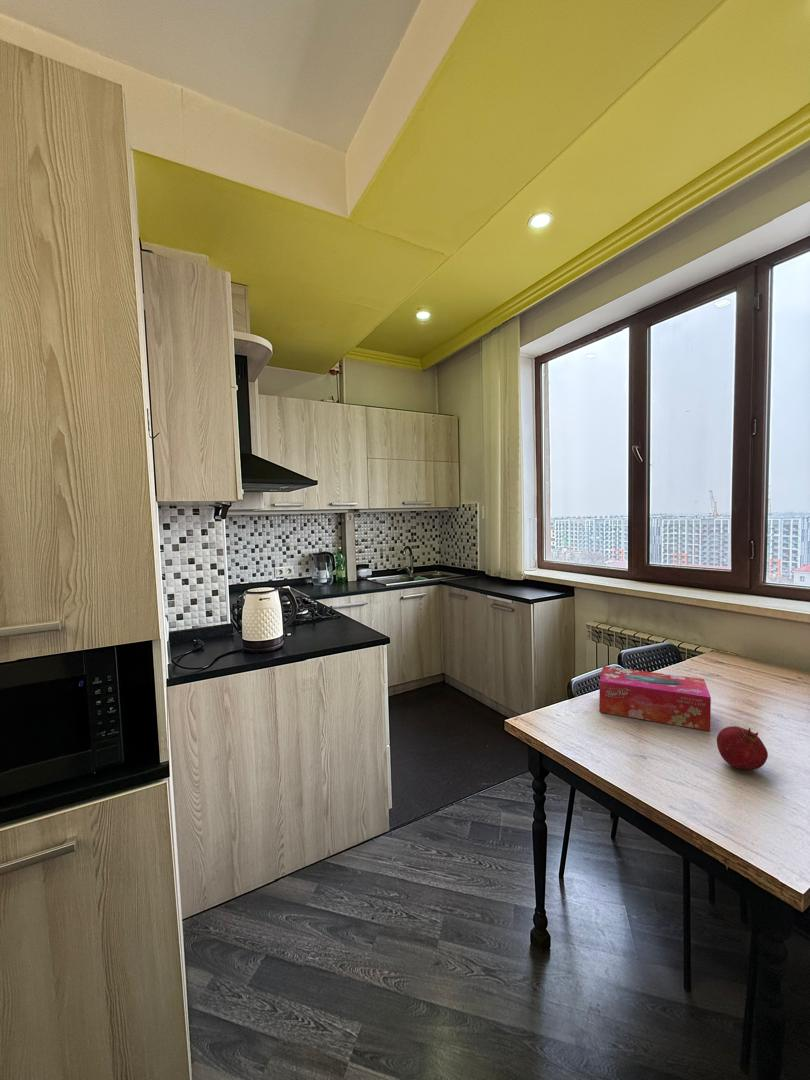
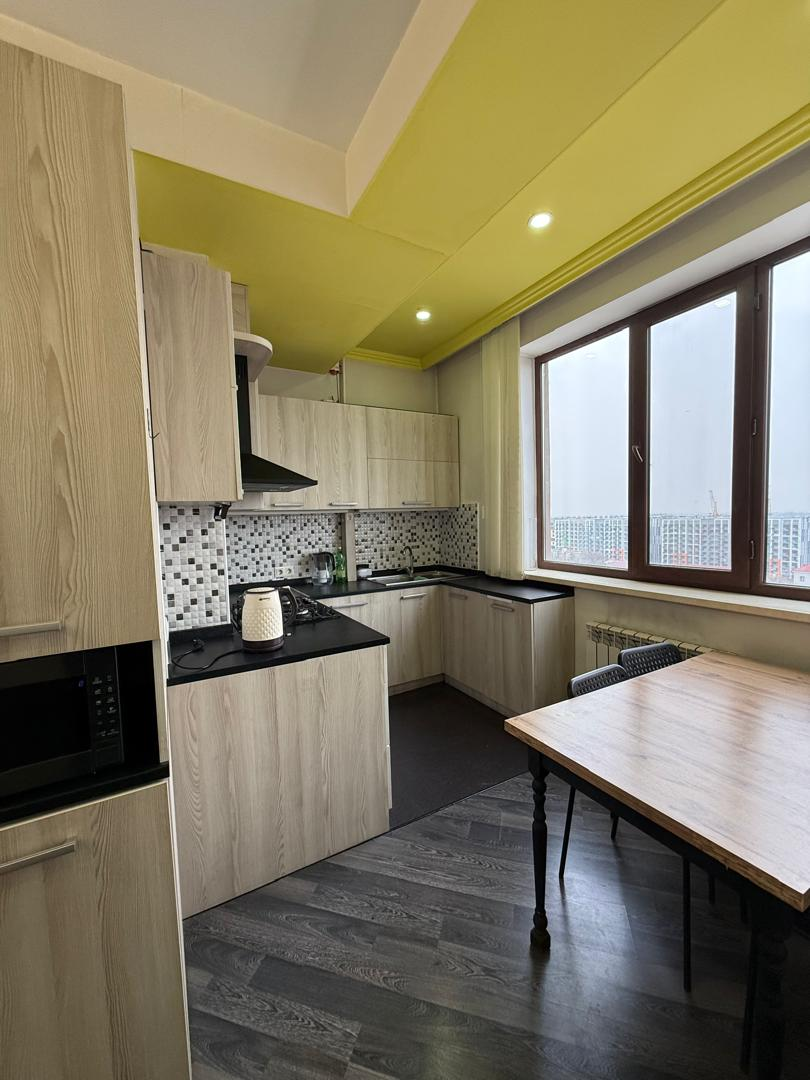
- tissue box [599,665,712,732]
- fruit [716,725,769,771]
